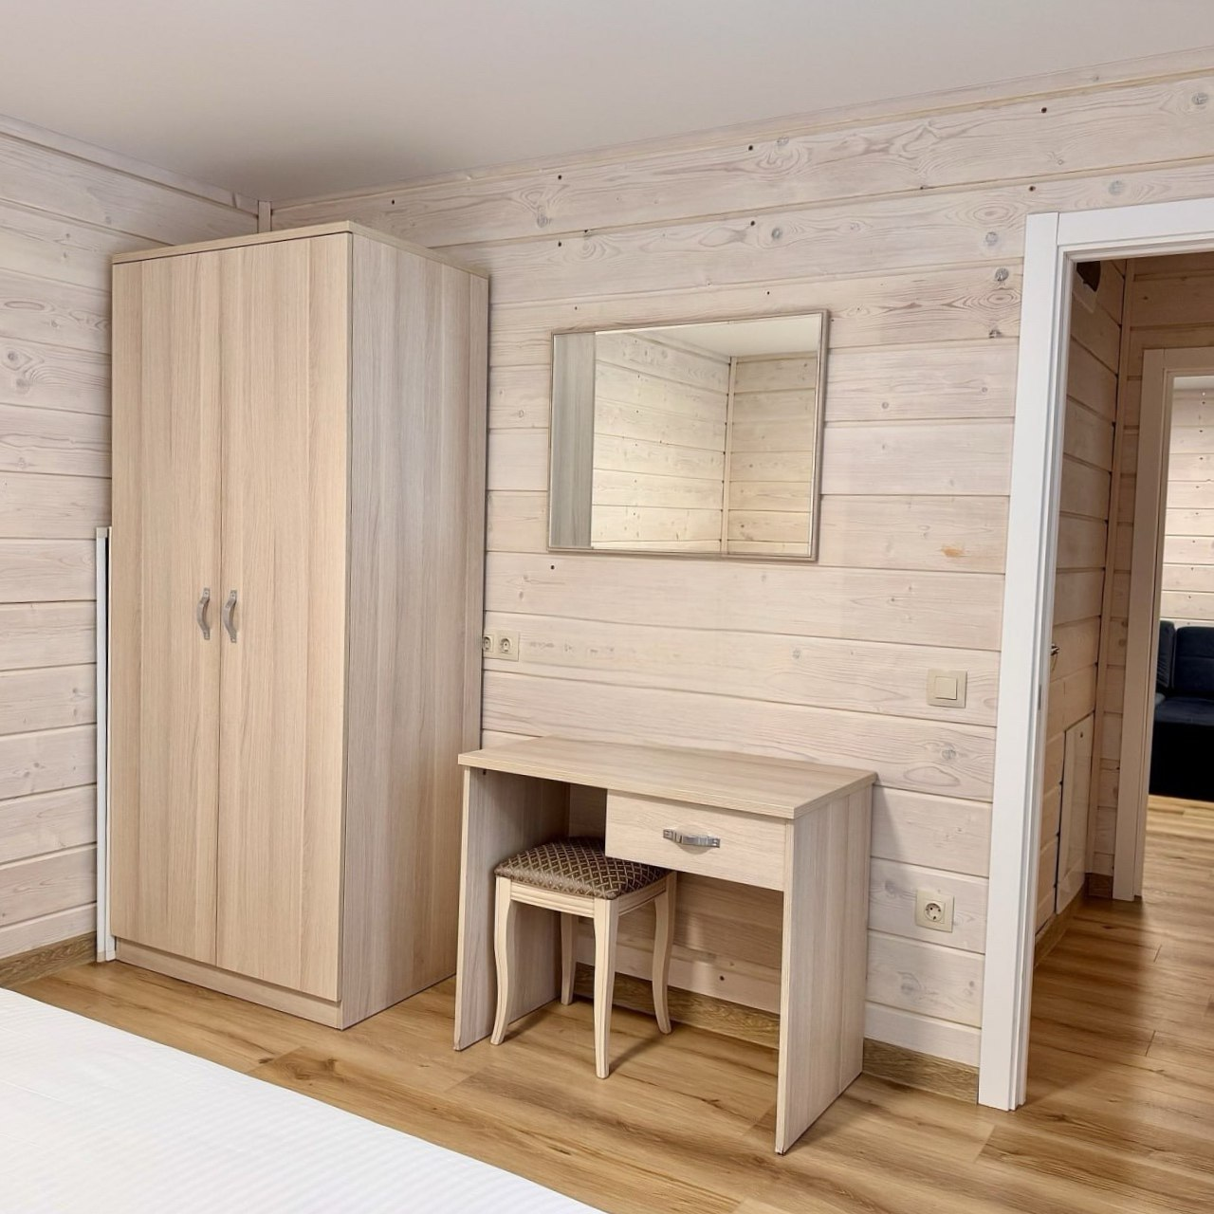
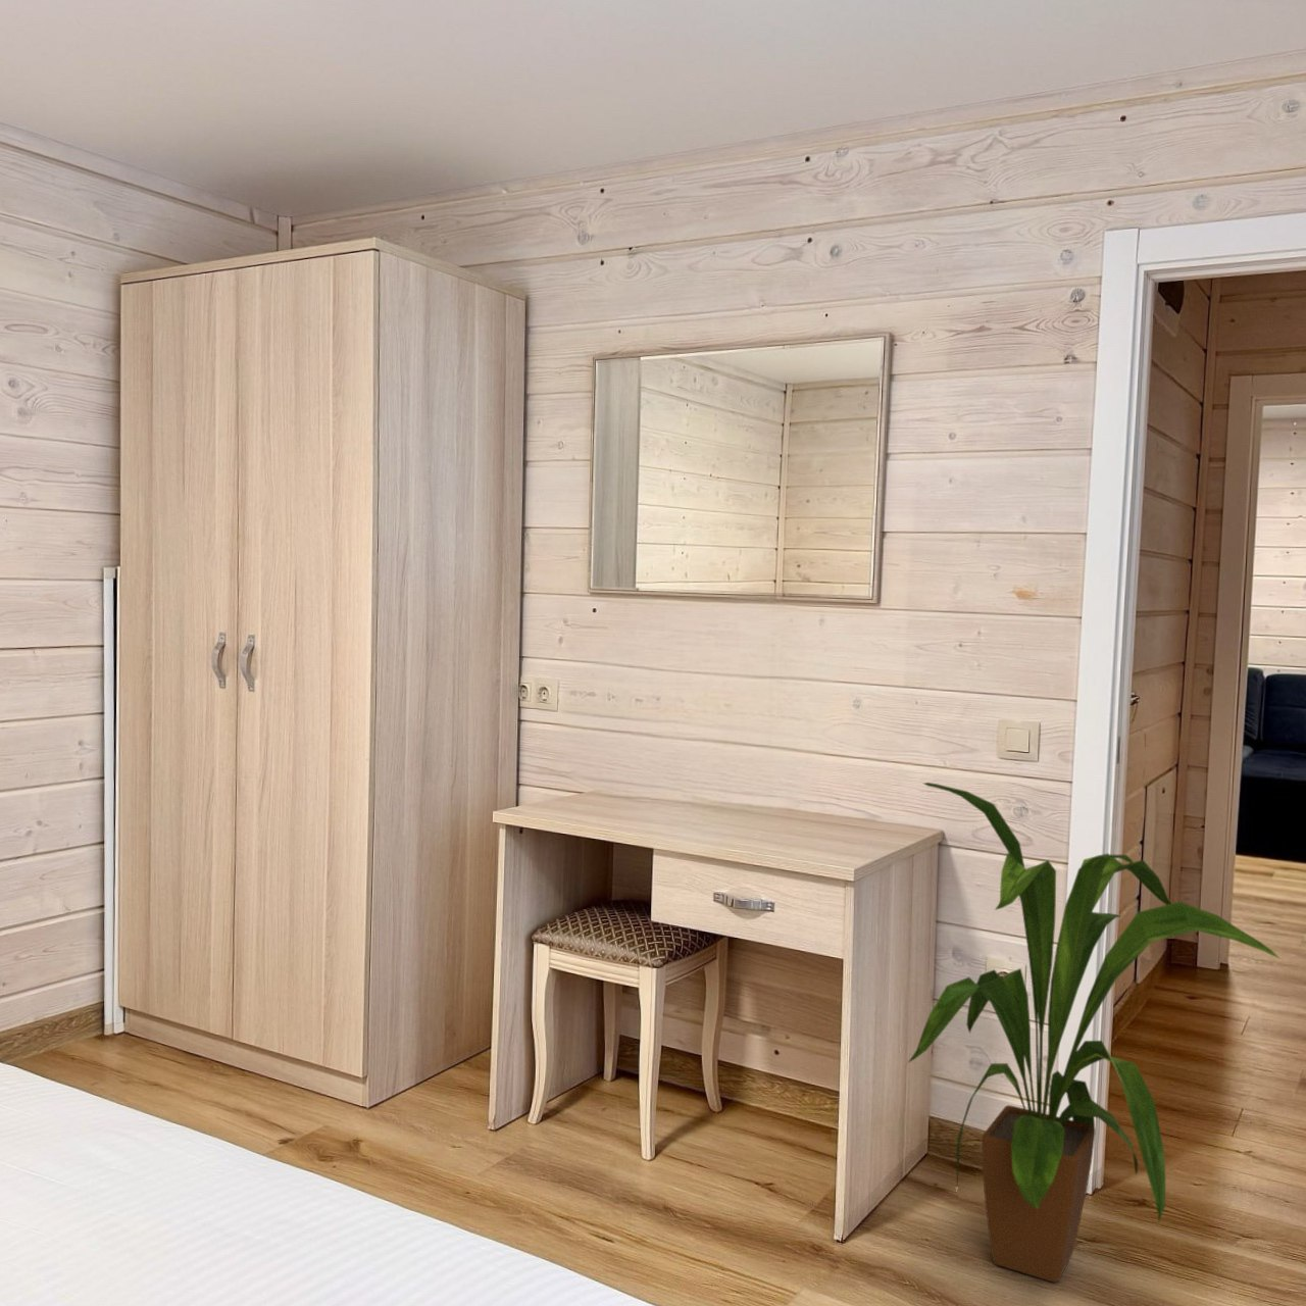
+ house plant [907,781,1282,1283]
